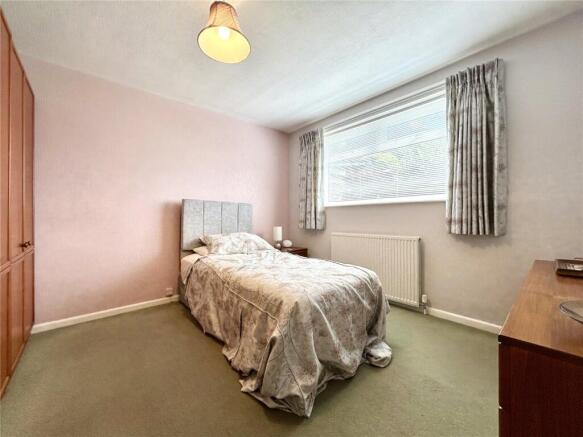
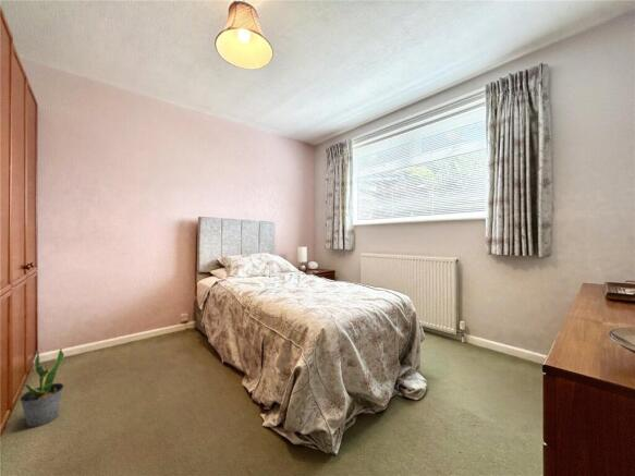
+ potted plant [19,347,65,428]
